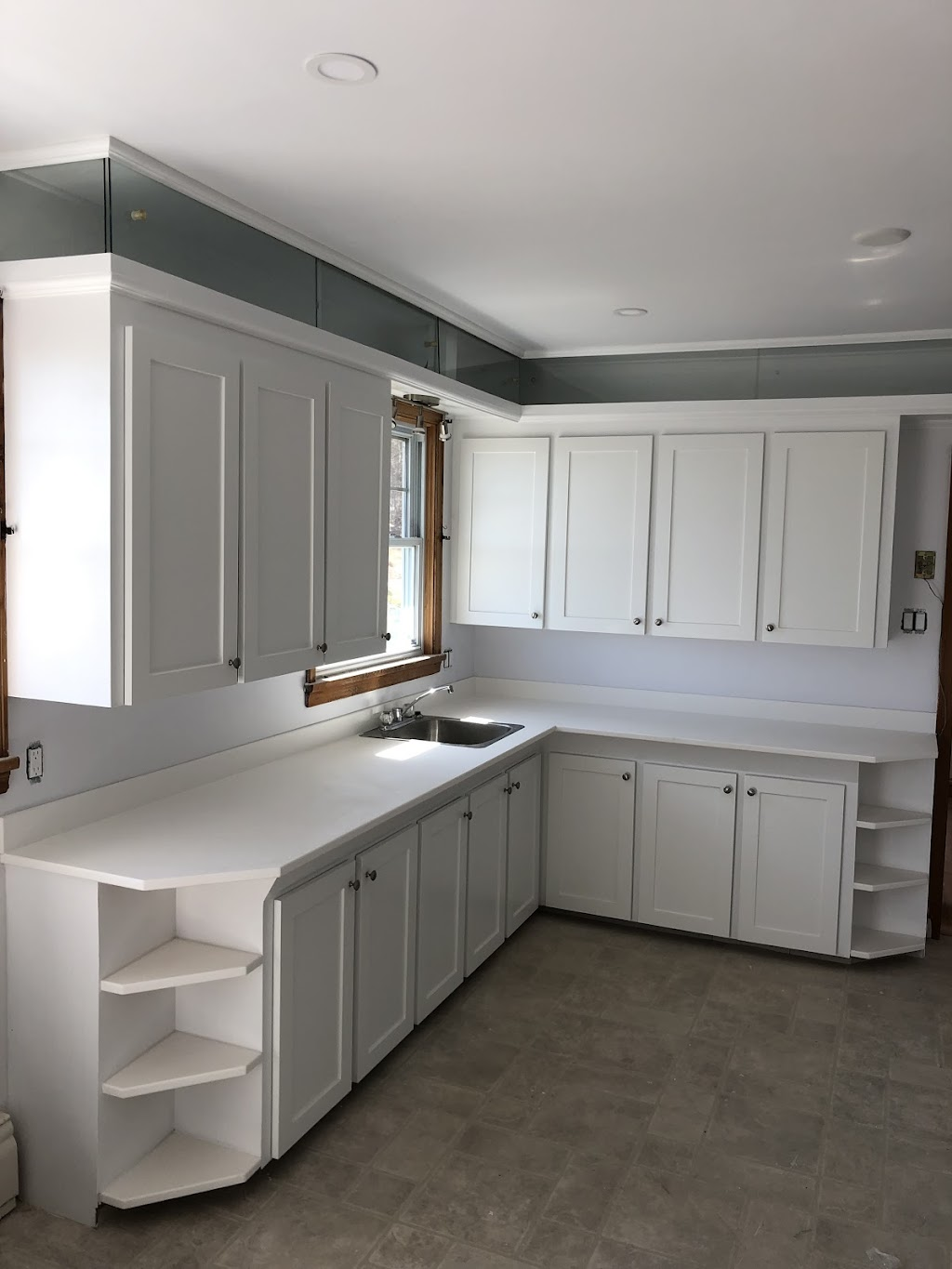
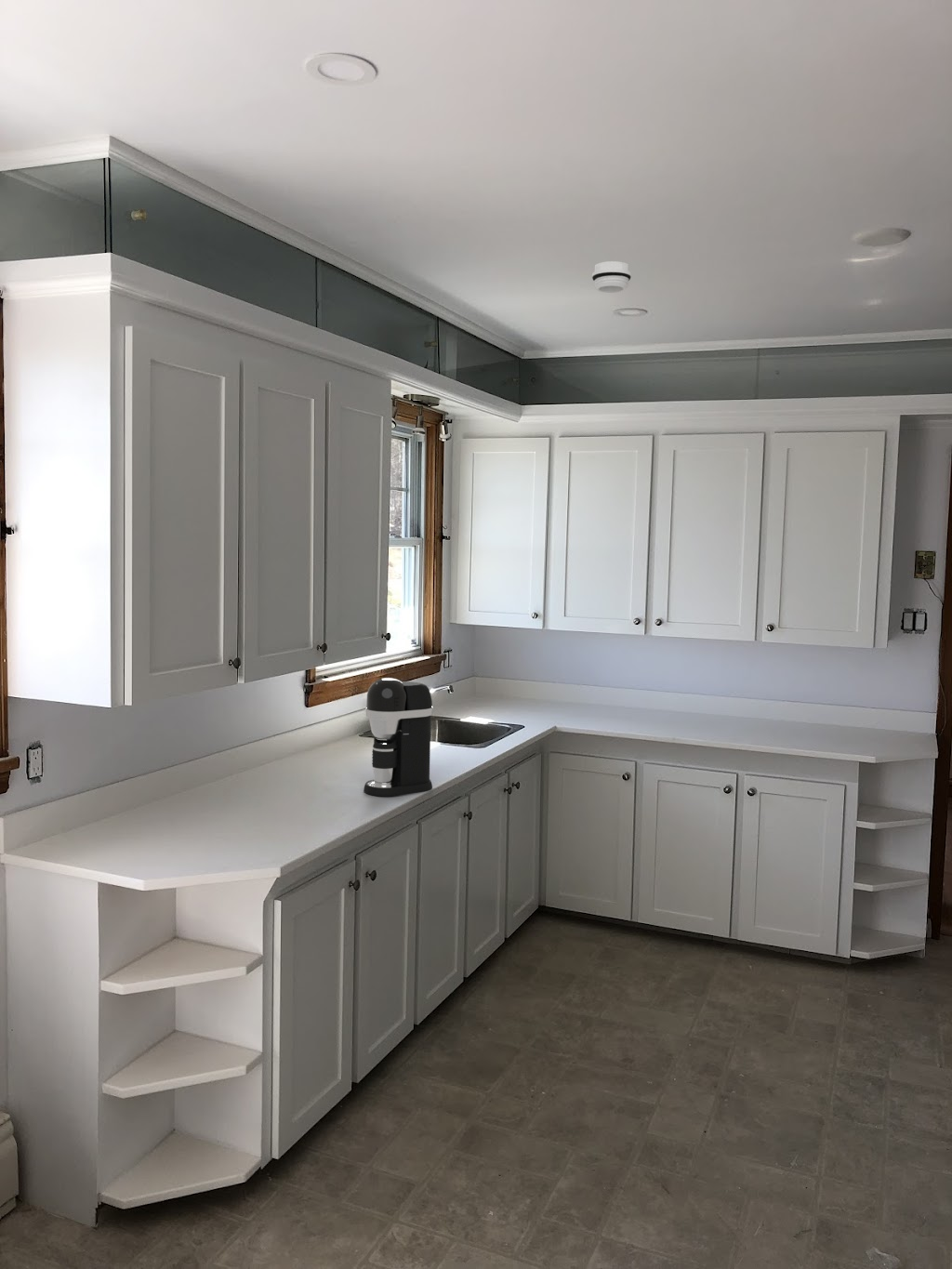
+ smoke detector [591,260,632,294]
+ coffee maker [363,677,434,798]
